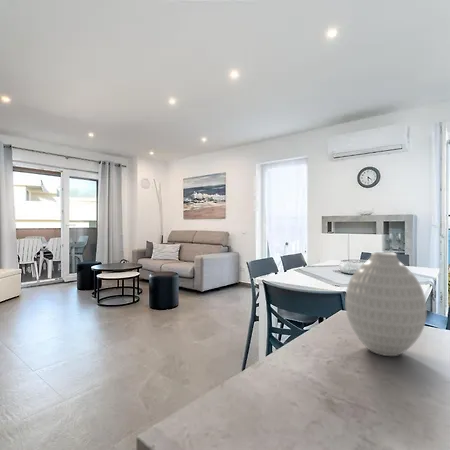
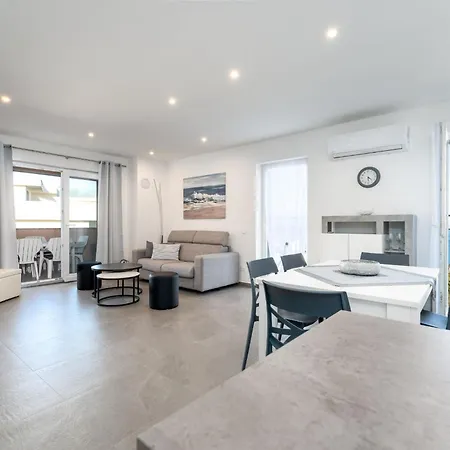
- vase [344,251,428,357]
